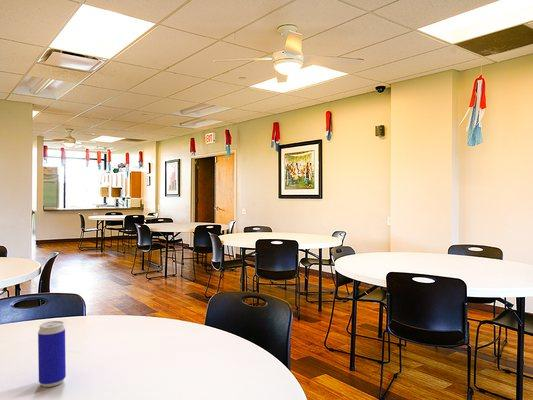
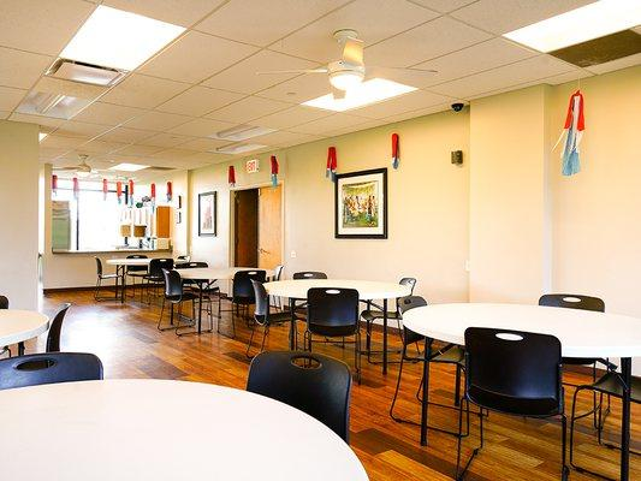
- beverage can [37,320,67,388]
